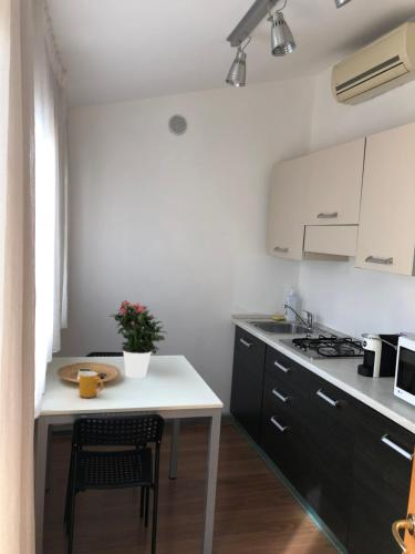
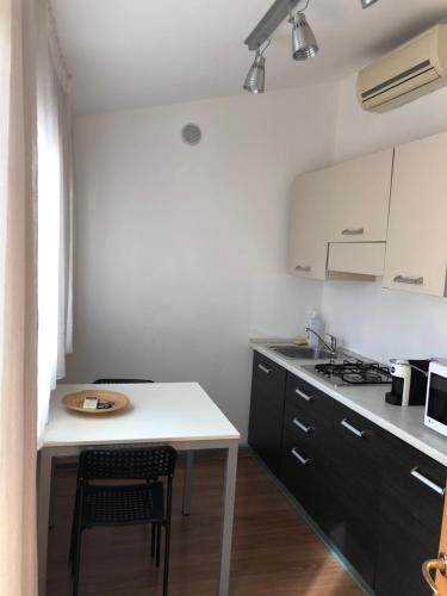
- mug [77,370,104,399]
- potted flower [108,299,169,379]
